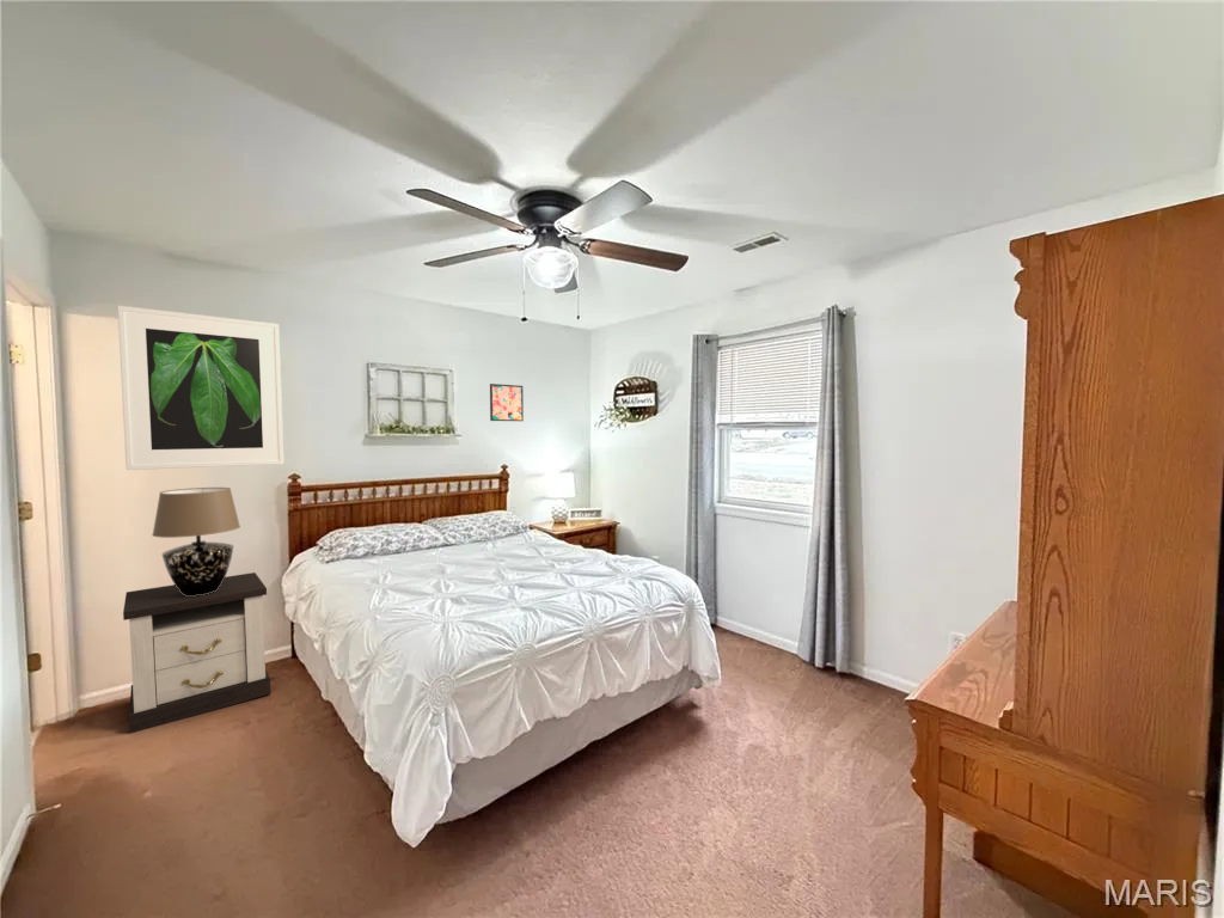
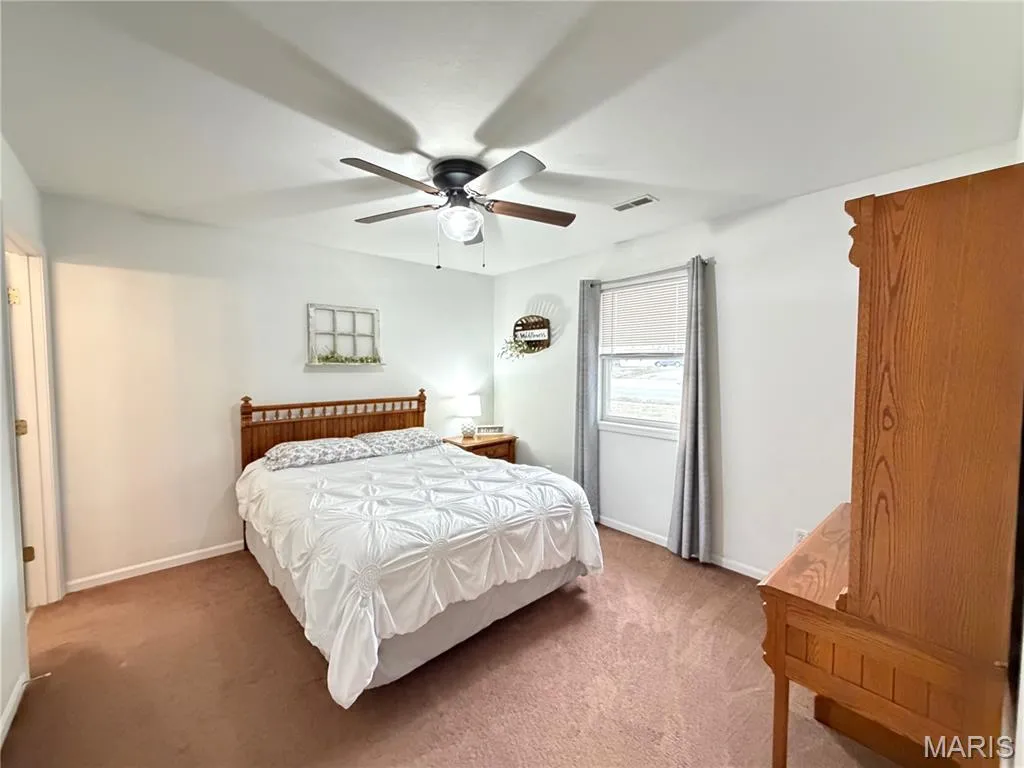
- nightstand [122,571,271,735]
- wall art [489,382,525,422]
- table lamp [151,486,241,596]
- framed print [116,305,284,471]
